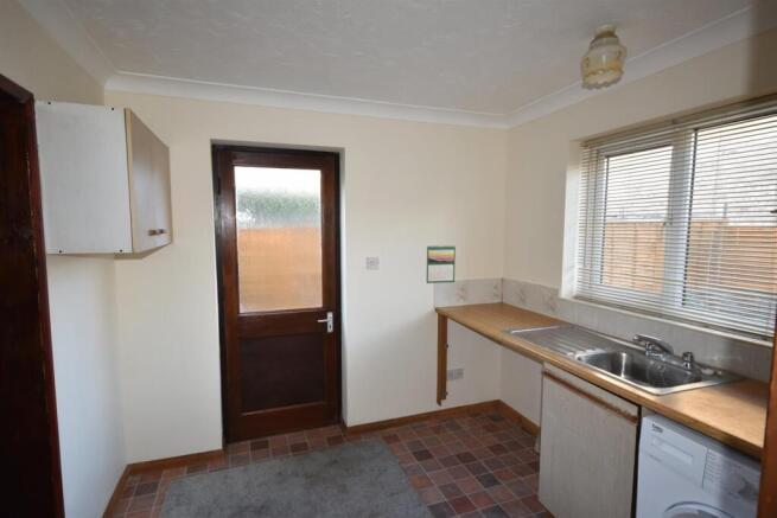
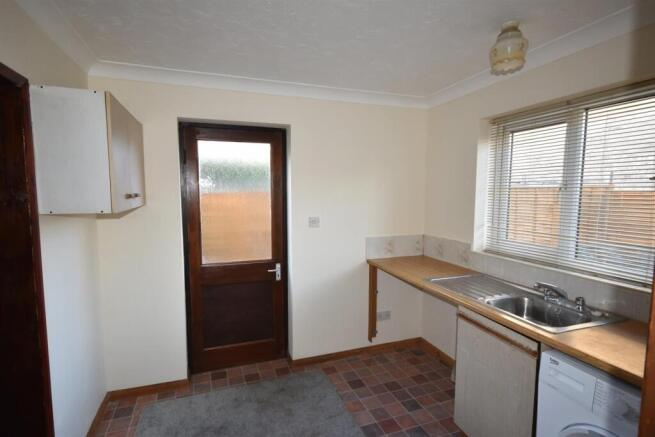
- calendar [425,244,457,284]
